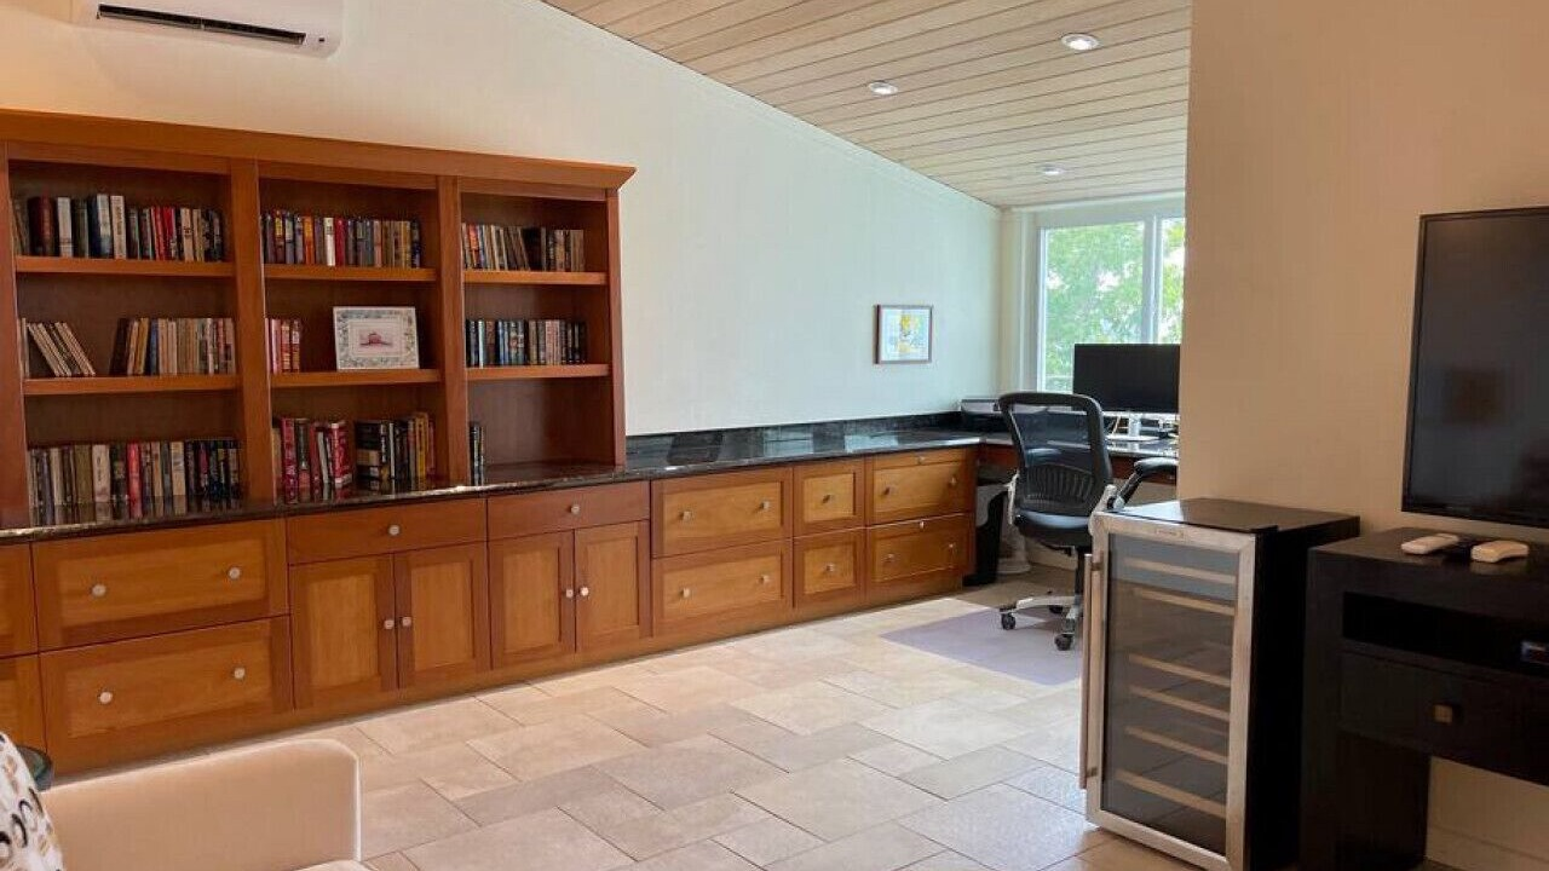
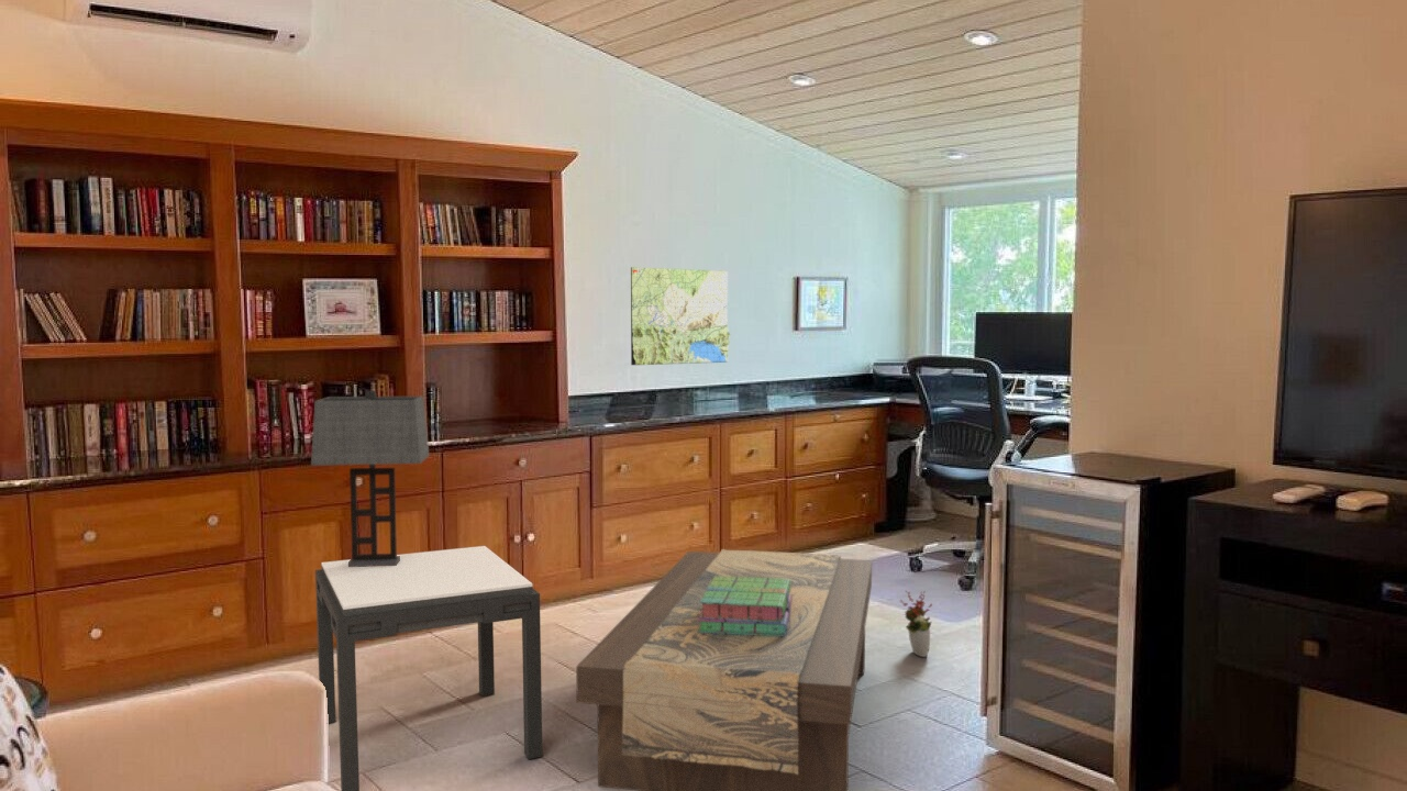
+ stack of books [698,576,793,636]
+ decorative plant [899,590,933,658]
+ table lamp [310,390,431,567]
+ side table [314,545,543,791]
+ road map [630,266,731,366]
+ coffee table [575,548,873,791]
